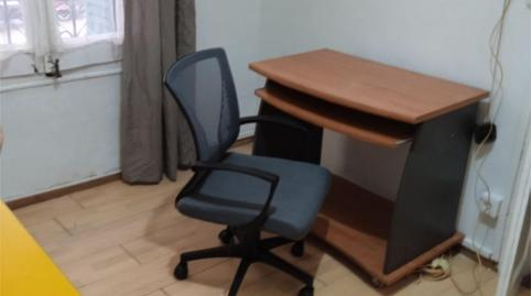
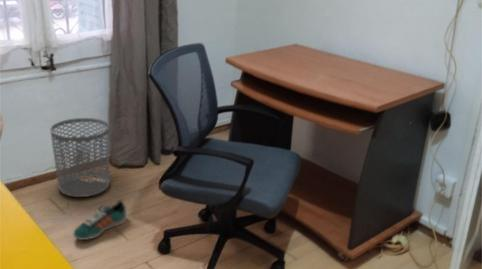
+ waste bin [49,117,111,198]
+ sneaker [73,199,127,241]
